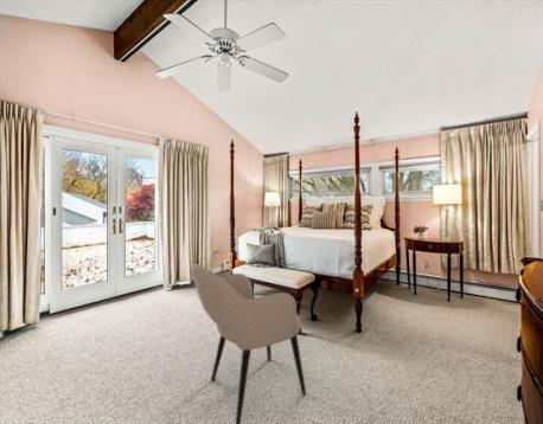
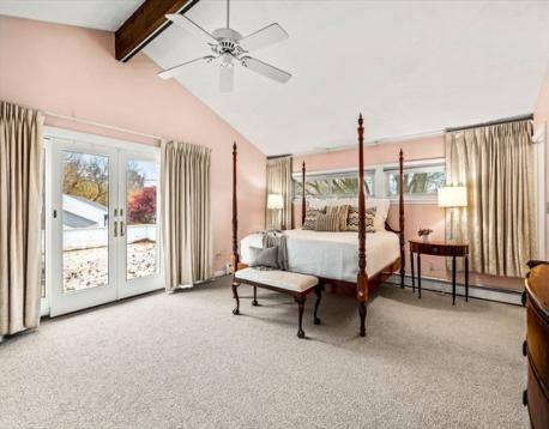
- armchair [190,262,307,424]
